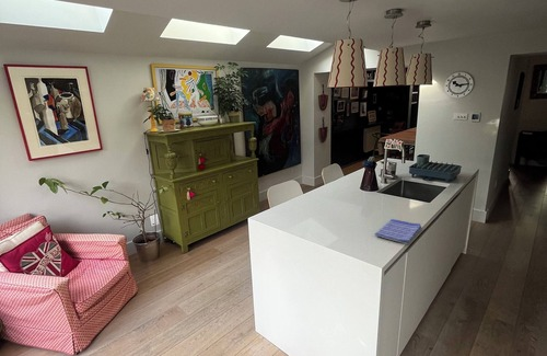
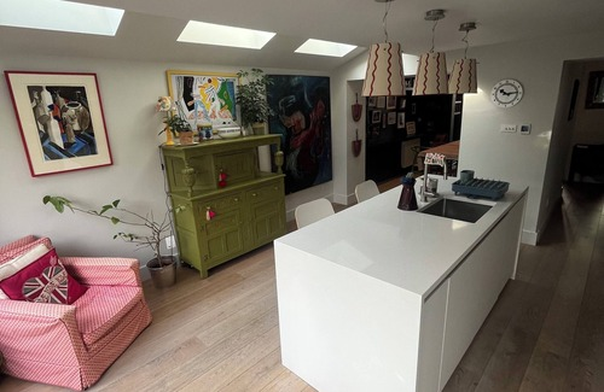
- dish towel [374,218,422,245]
